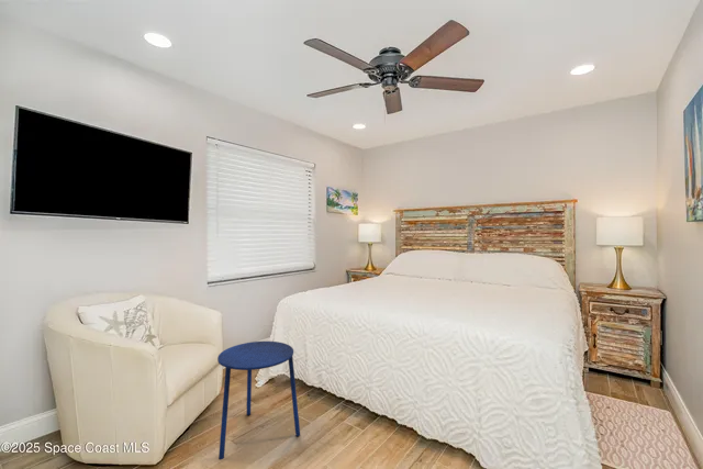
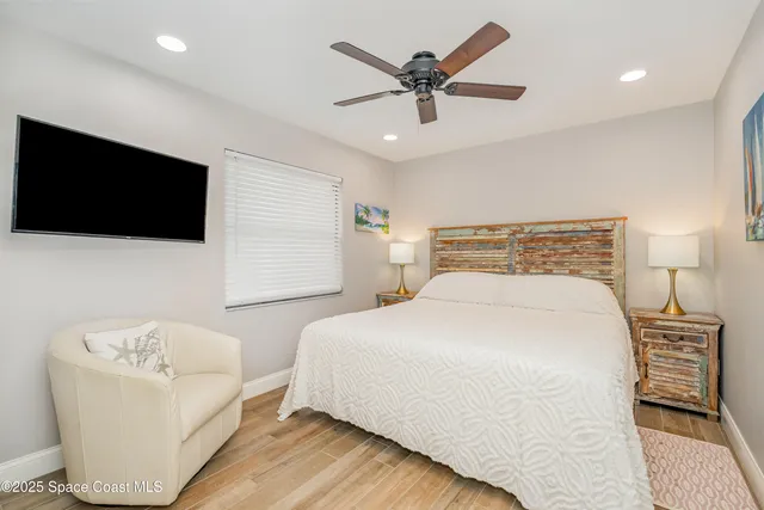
- side table [216,340,301,460]
